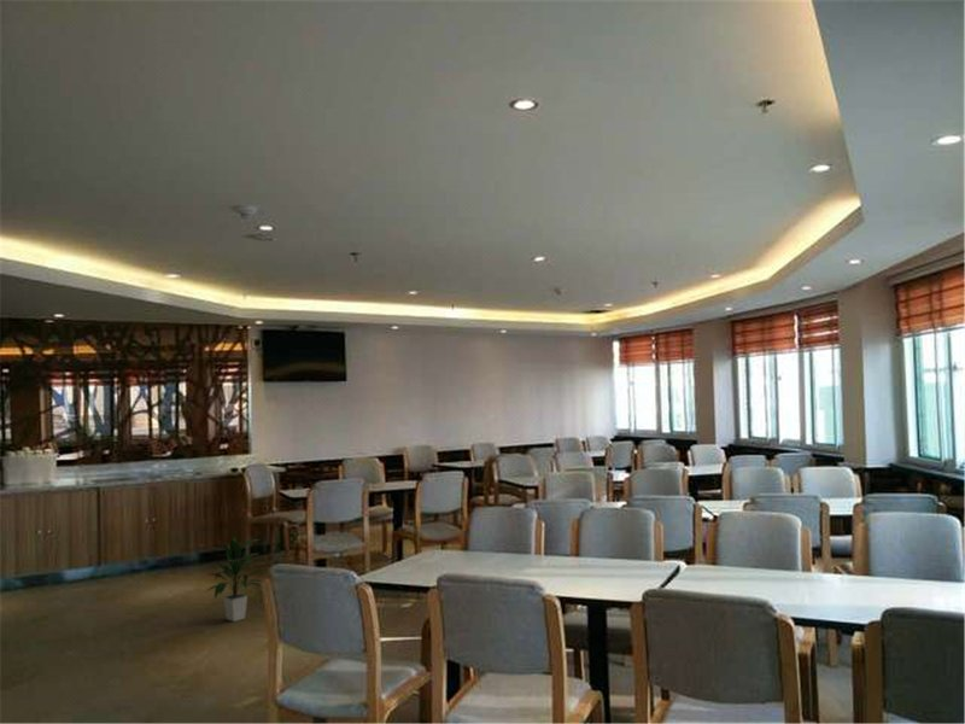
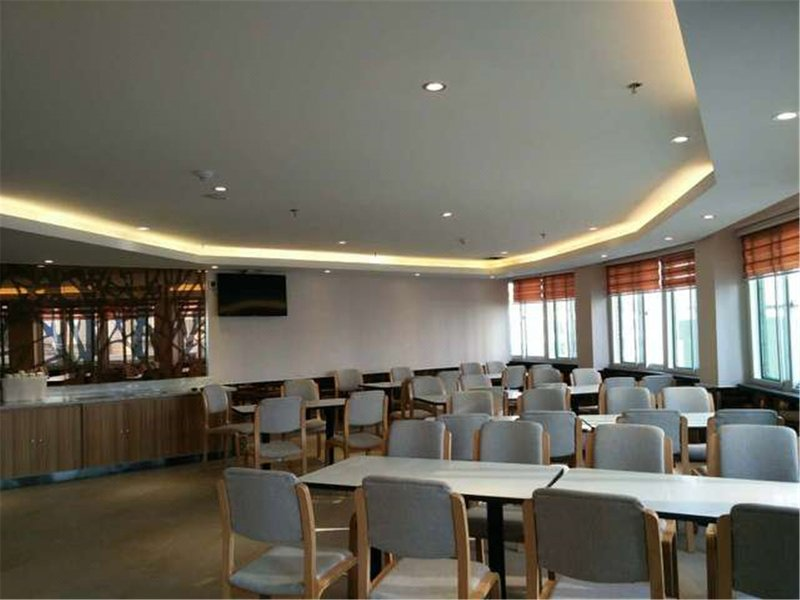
- indoor plant [204,536,269,623]
